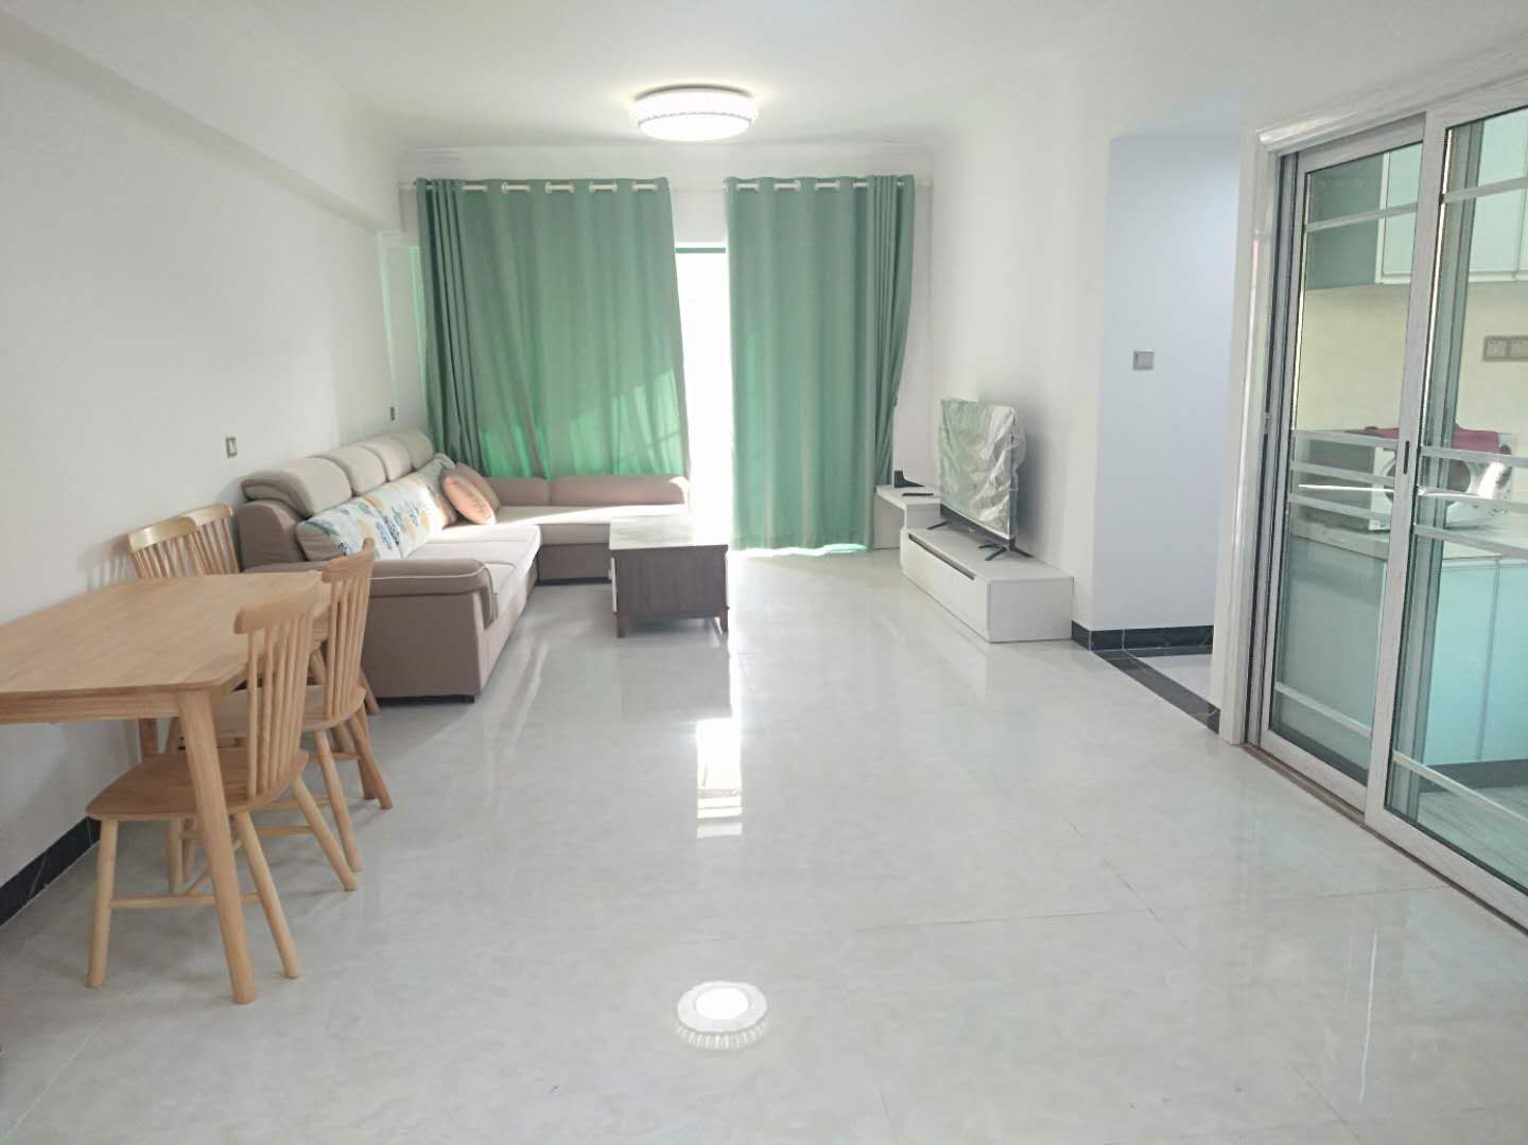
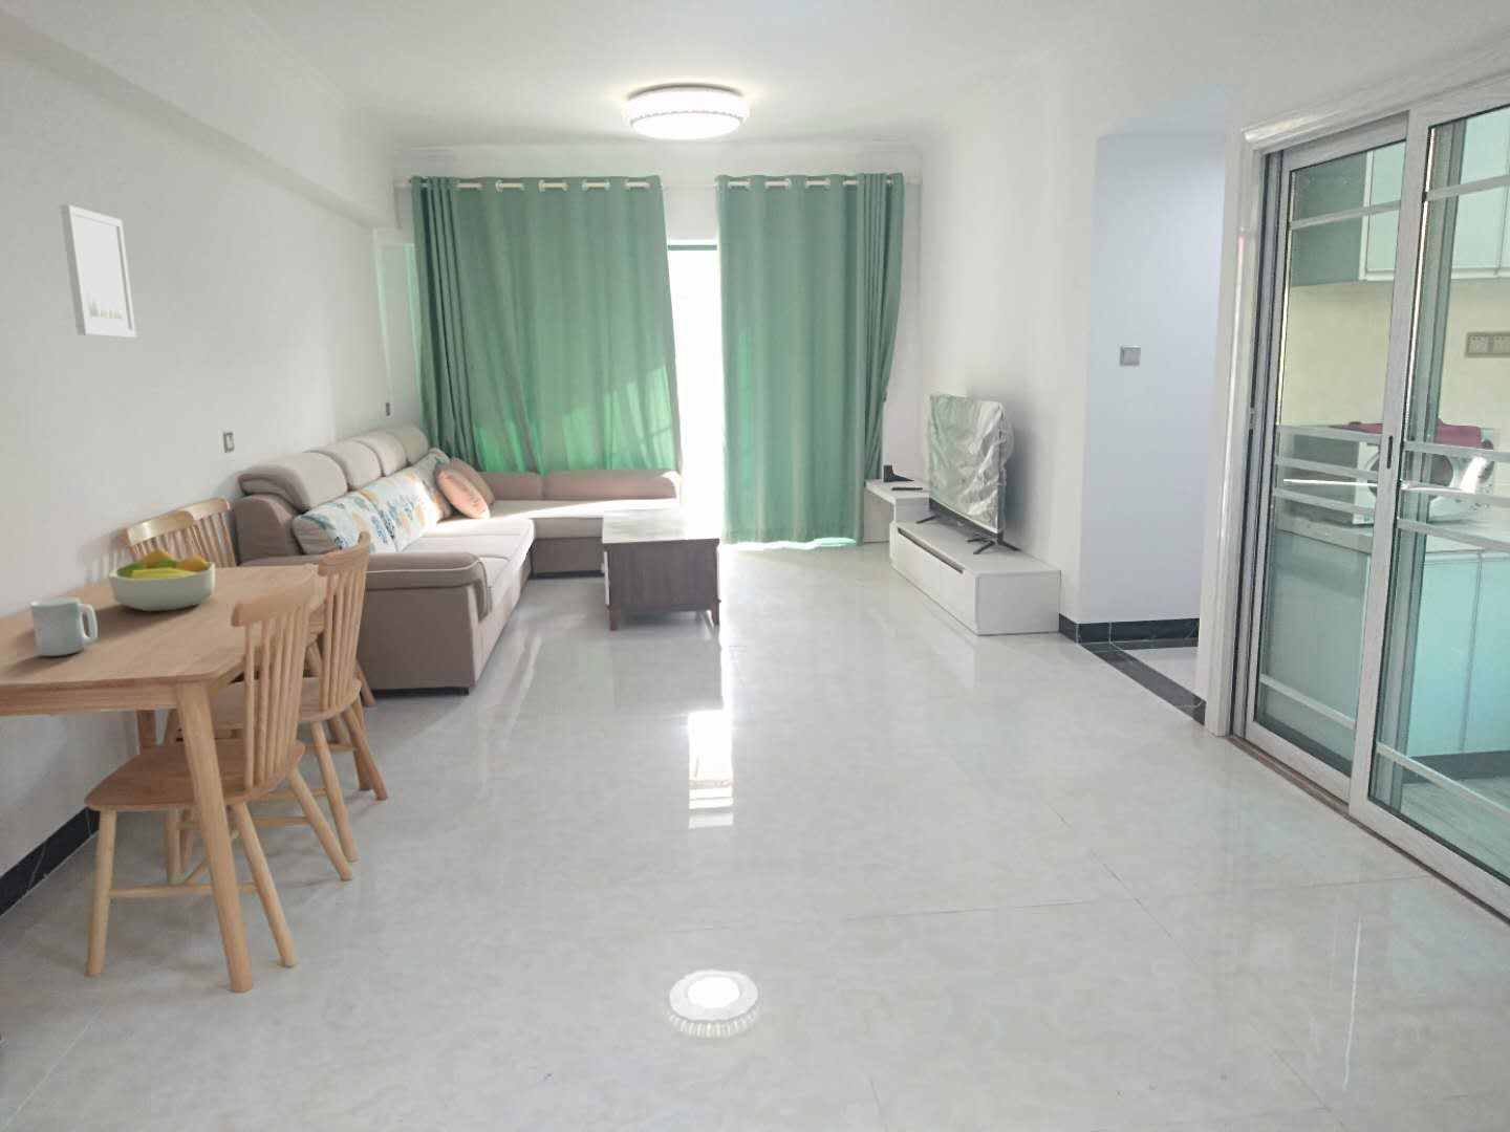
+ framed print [59,203,138,339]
+ mug [30,597,99,658]
+ fruit bowl [107,547,216,612]
